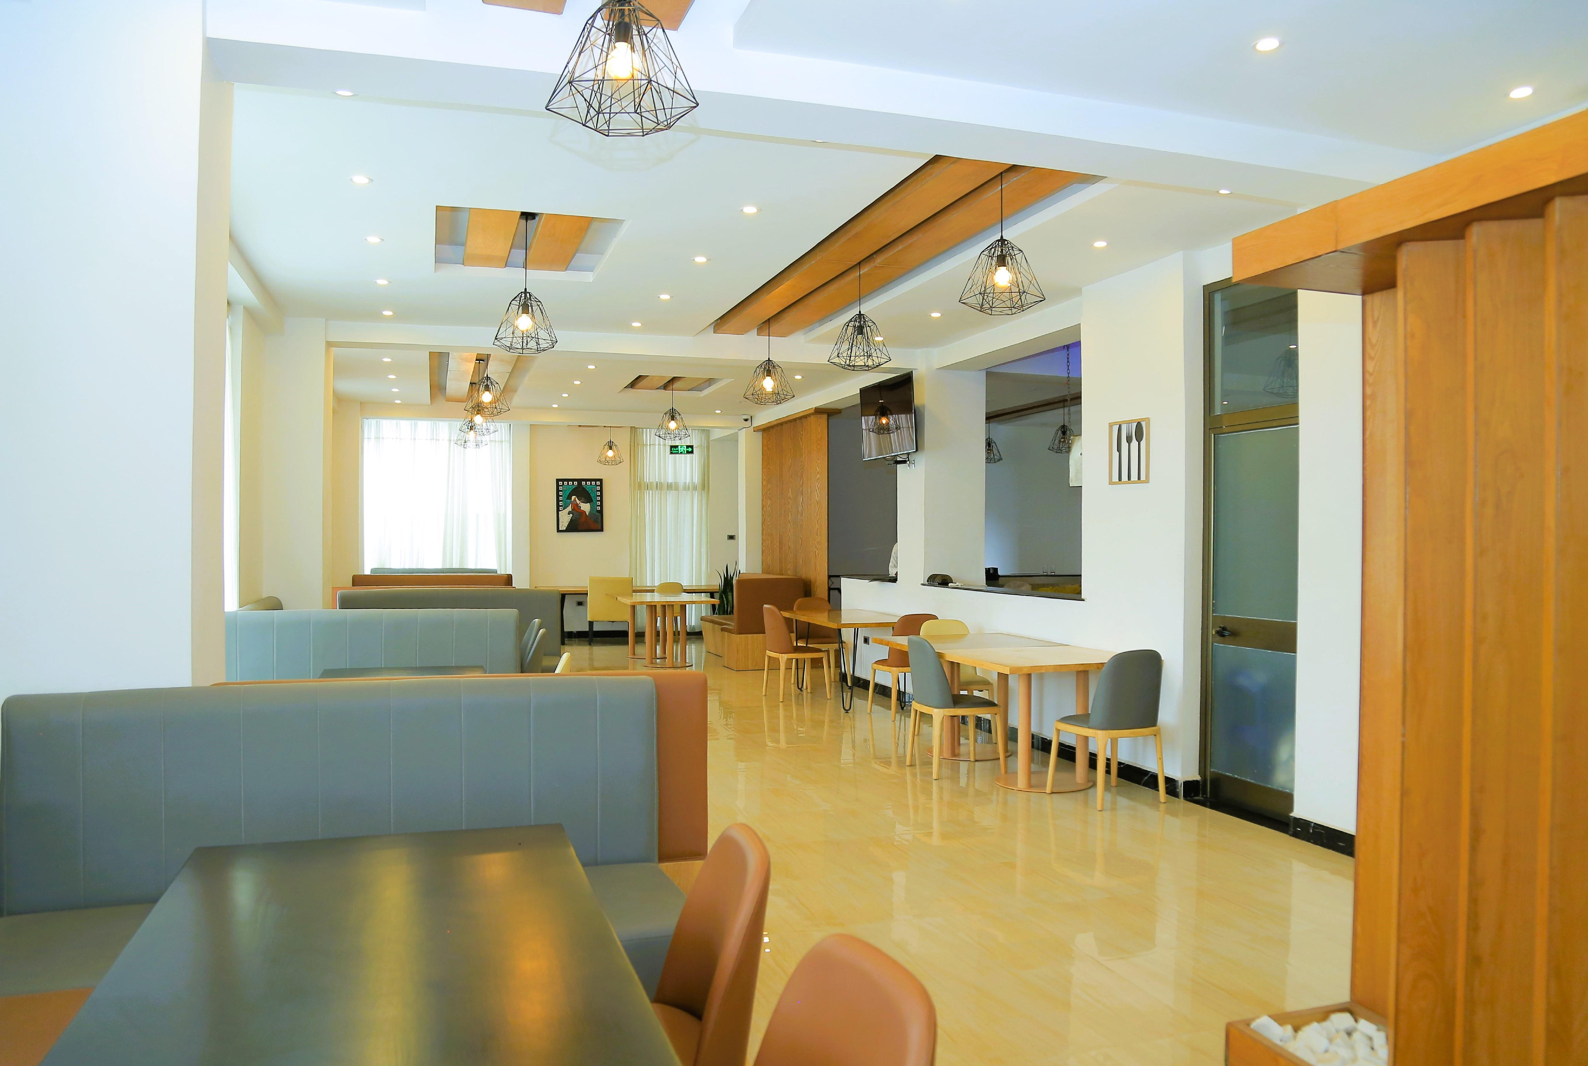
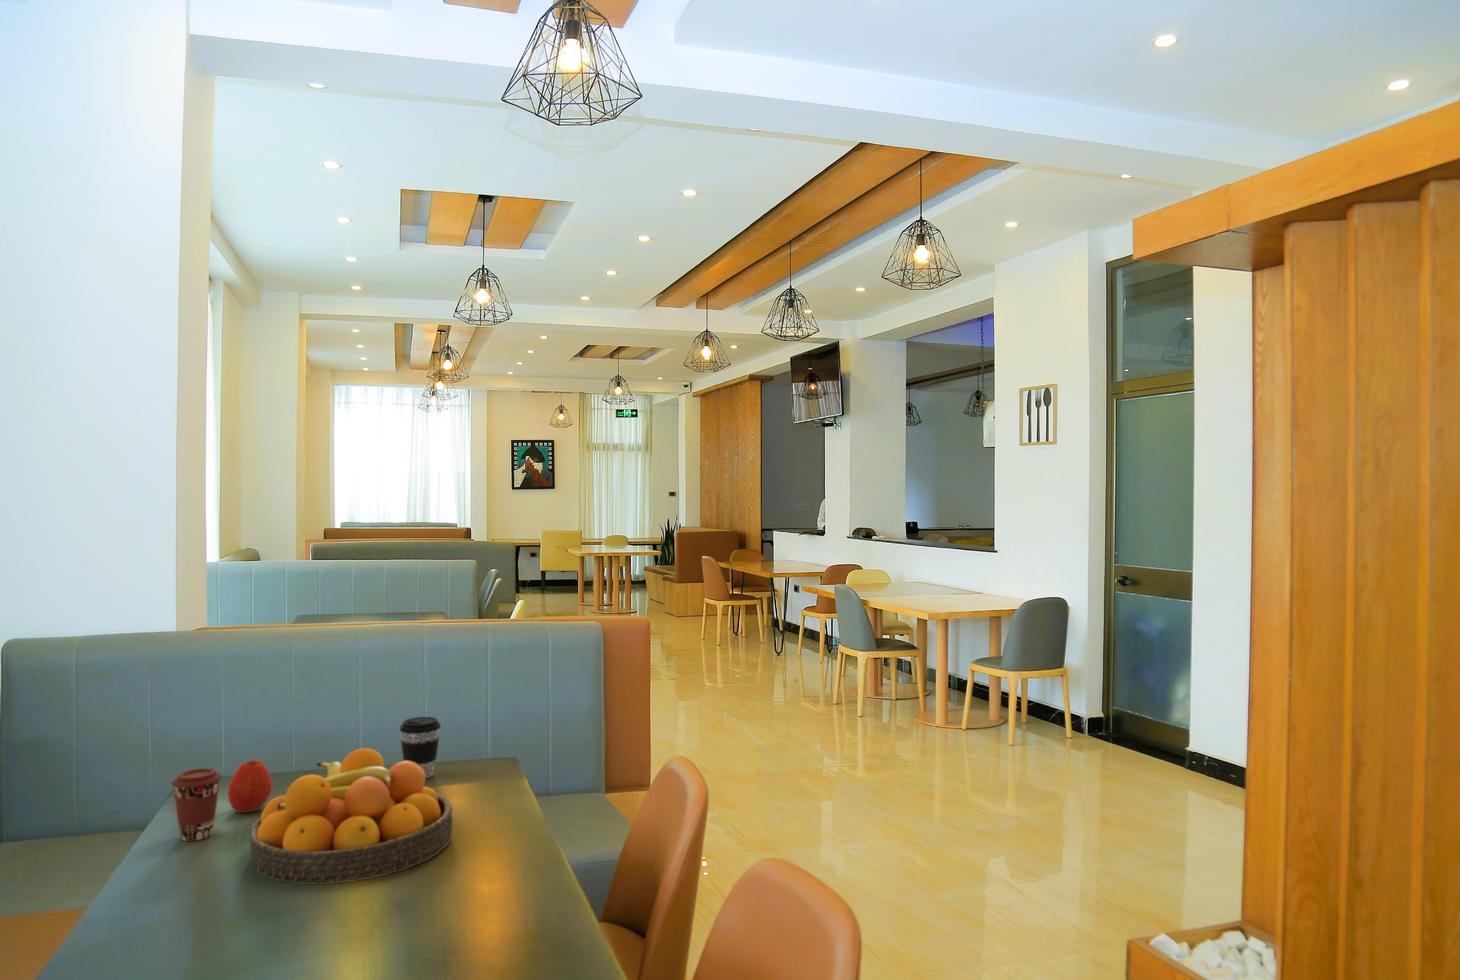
+ apple [227,759,272,813]
+ coffee cup [399,716,441,779]
+ fruit bowl [249,748,453,885]
+ coffee cup [171,768,222,841]
